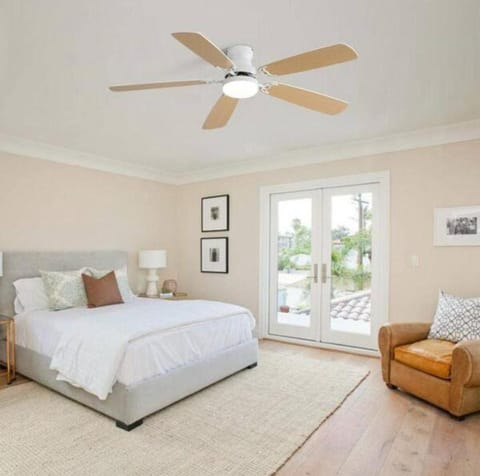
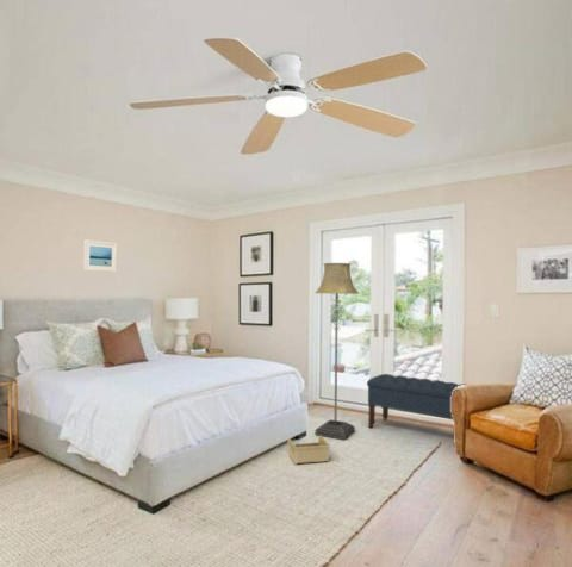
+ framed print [82,238,118,273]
+ bench [366,373,467,429]
+ floor lamp [315,262,360,441]
+ storage bin [286,436,331,465]
